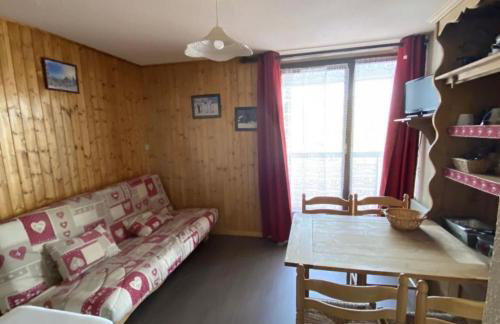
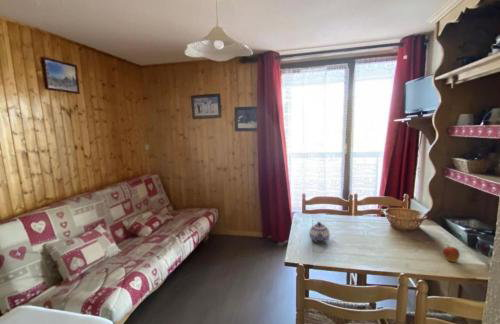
+ fruit [442,243,461,263]
+ teapot [309,221,331,244]
